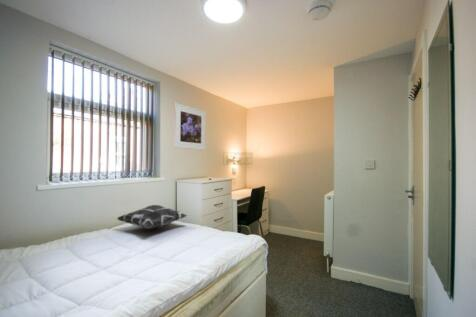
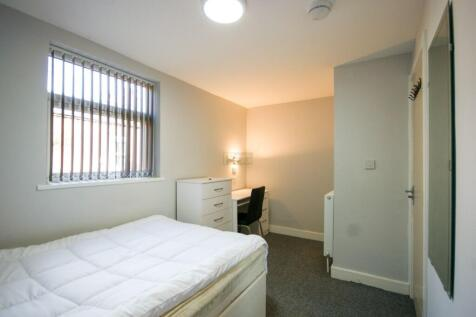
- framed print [173,102,207,151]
- decorative pillow [116,204,188,230]
